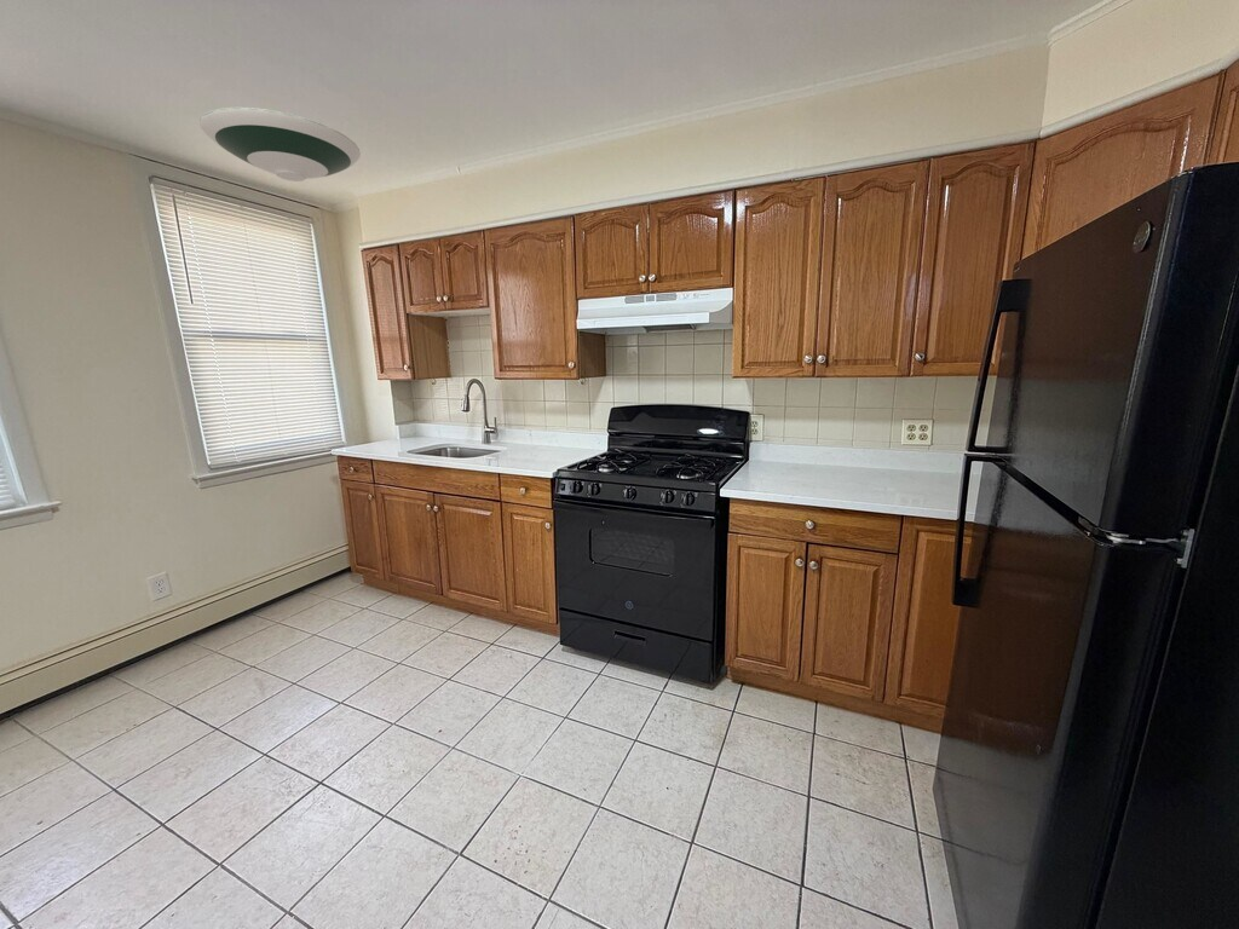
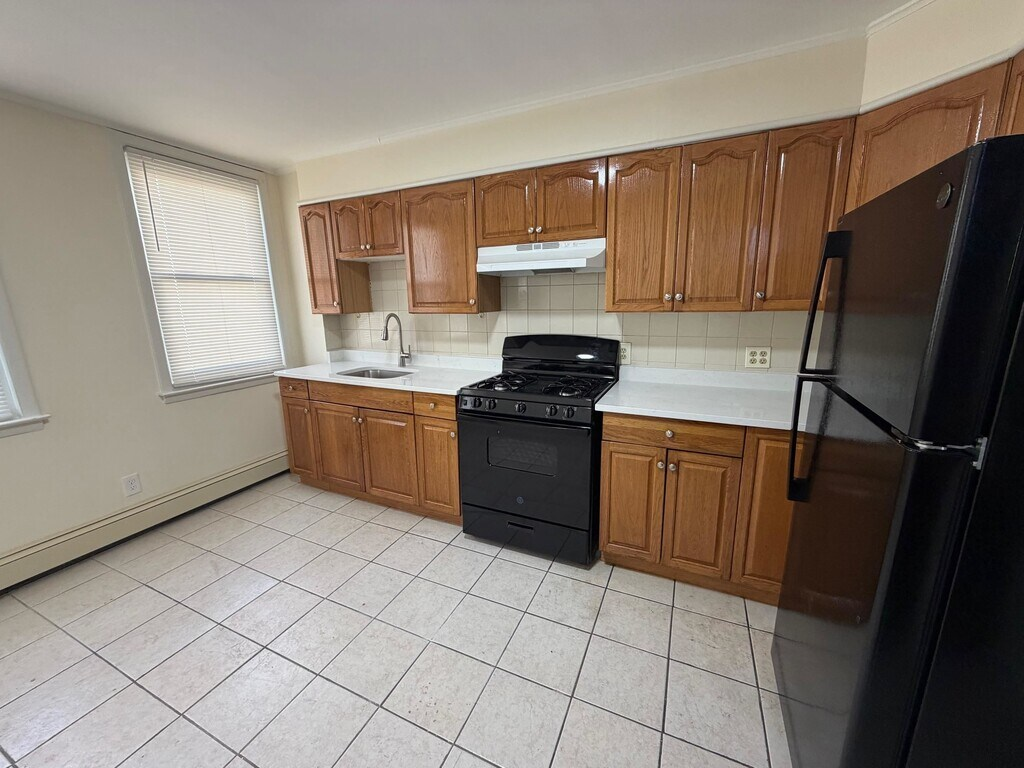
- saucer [198,106,362,183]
